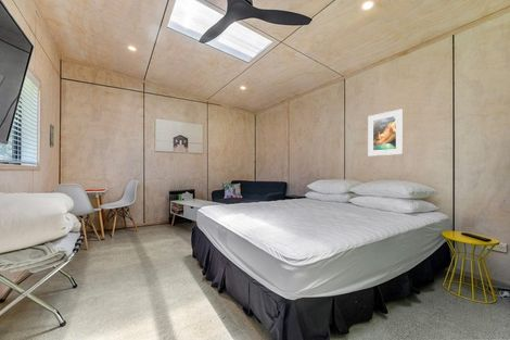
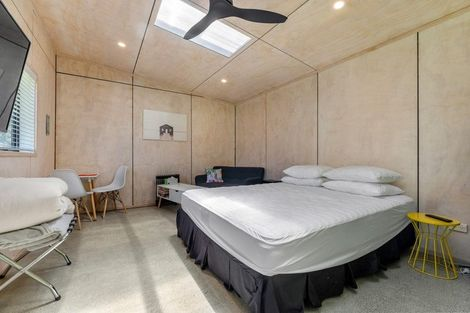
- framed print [367,109,404,156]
